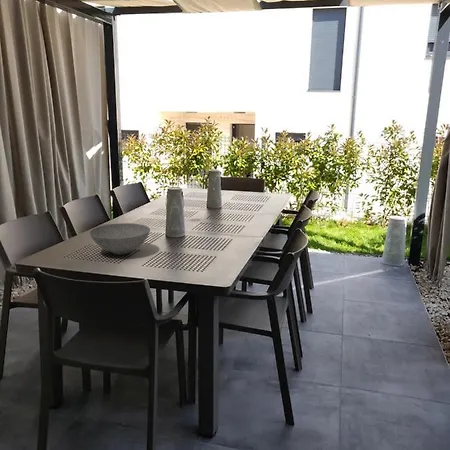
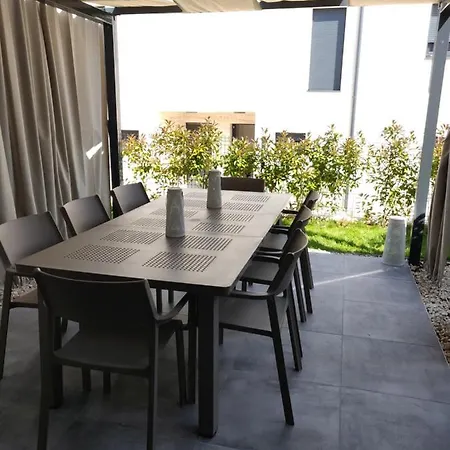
- bowl [89,222,151,256]
